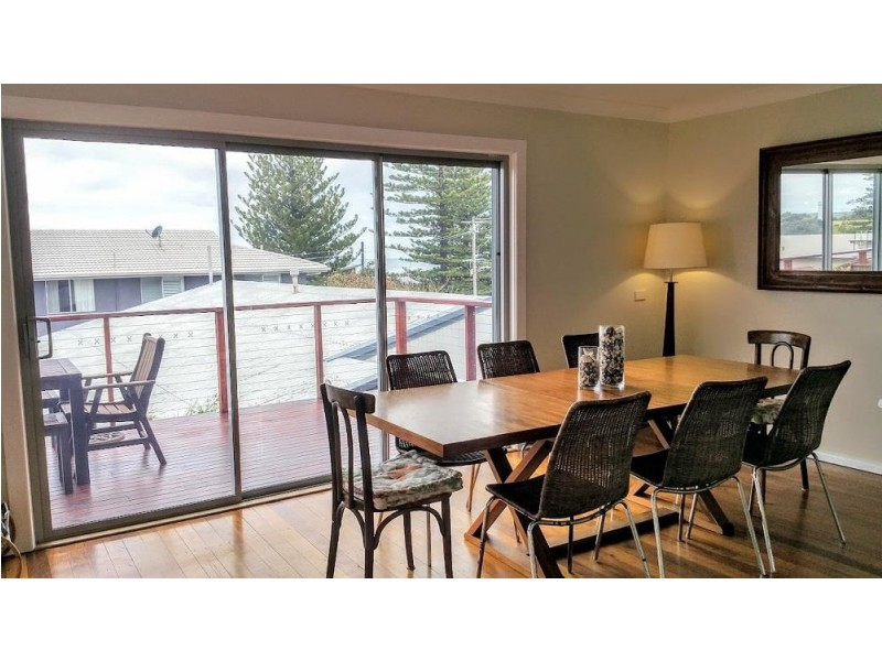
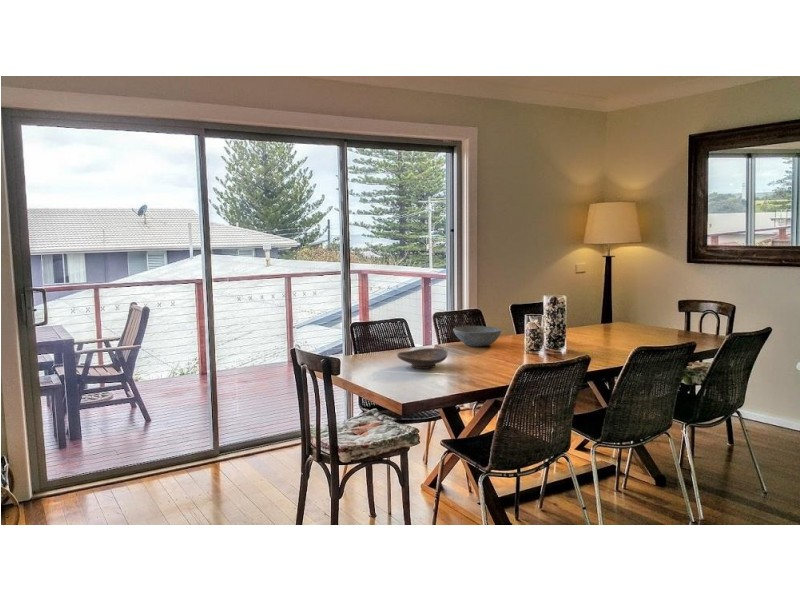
+ decorative bowl [396,347,448,370]
+ bowl [452,325,502,348]
